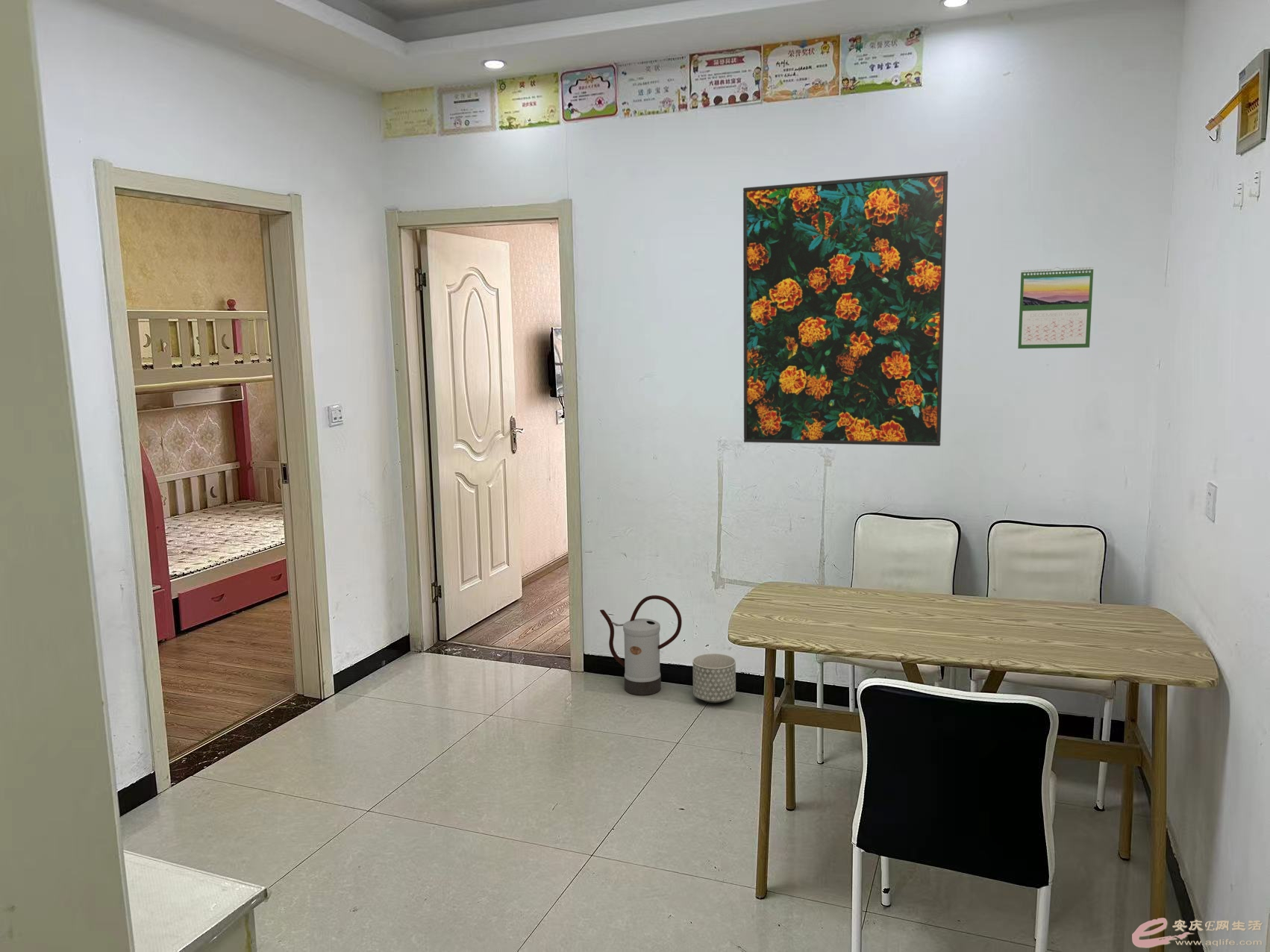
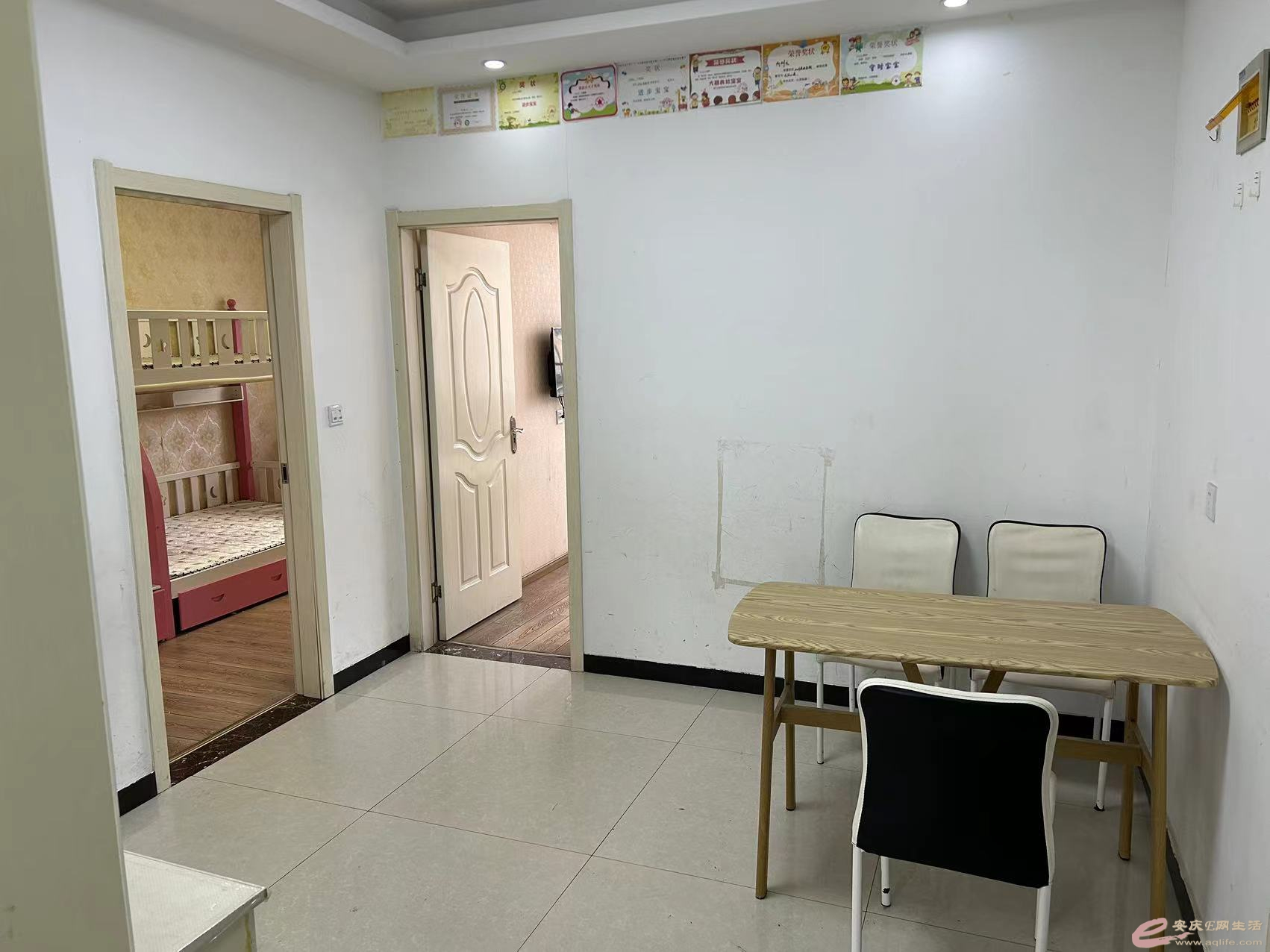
- planter [692,653,736,704]
- watering can [599,595,683,696]
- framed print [742,170,949,447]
- calendar [1017,266,1094,349]
